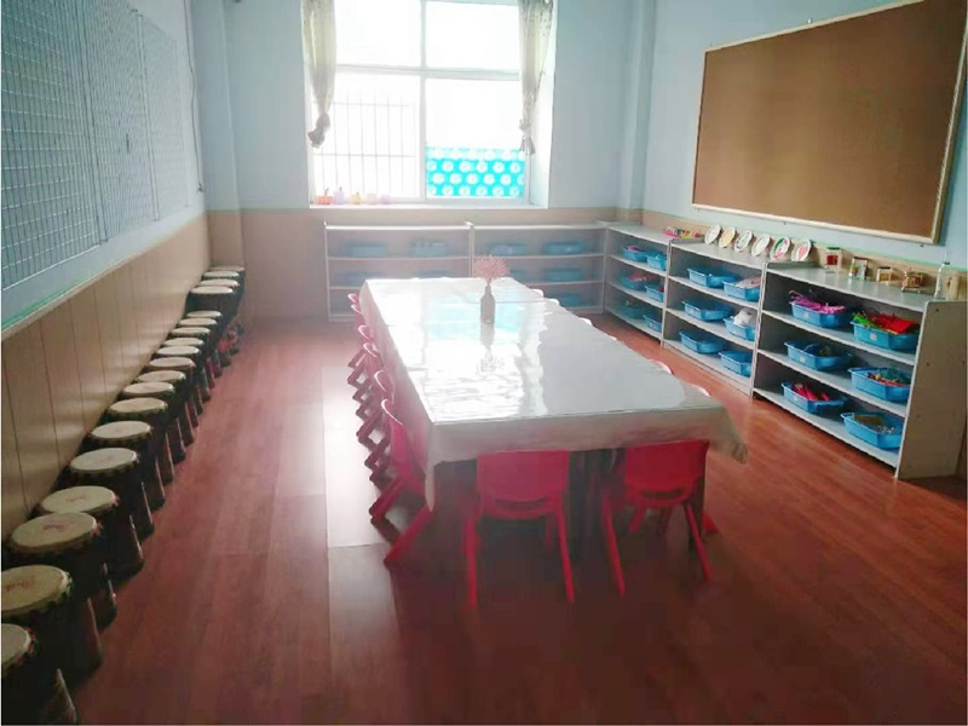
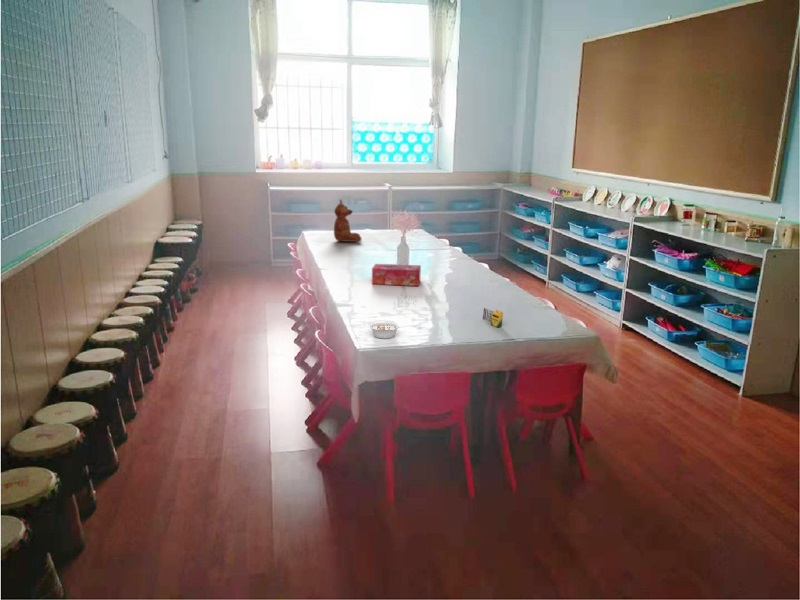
+ teddy bear [333,198,362,243]
+ crayon [482,307,504,329]
+ tissue box [371,263,422,287]
+ legume [369,322,402,340]
